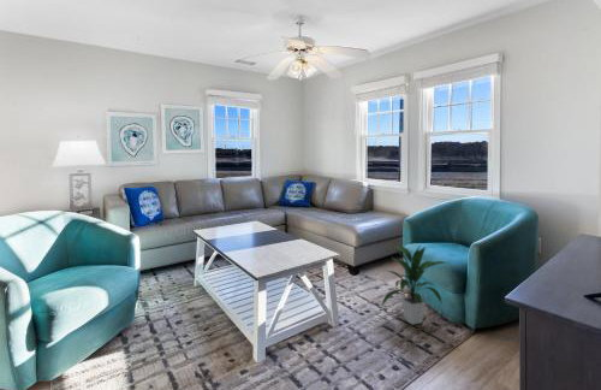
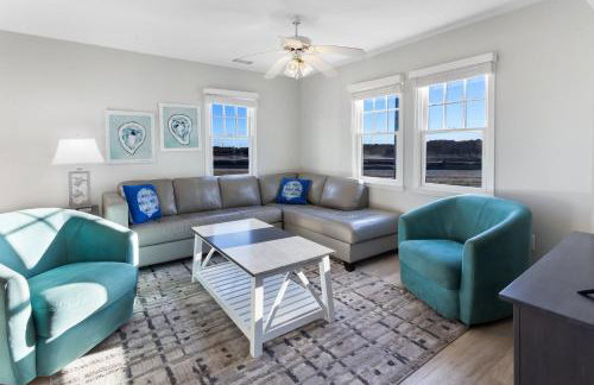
- indoor plant [380,244,451,326]
